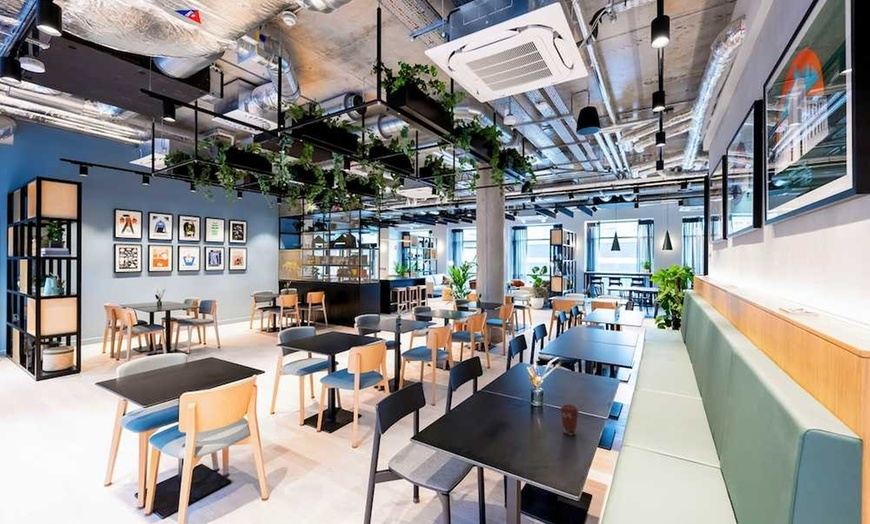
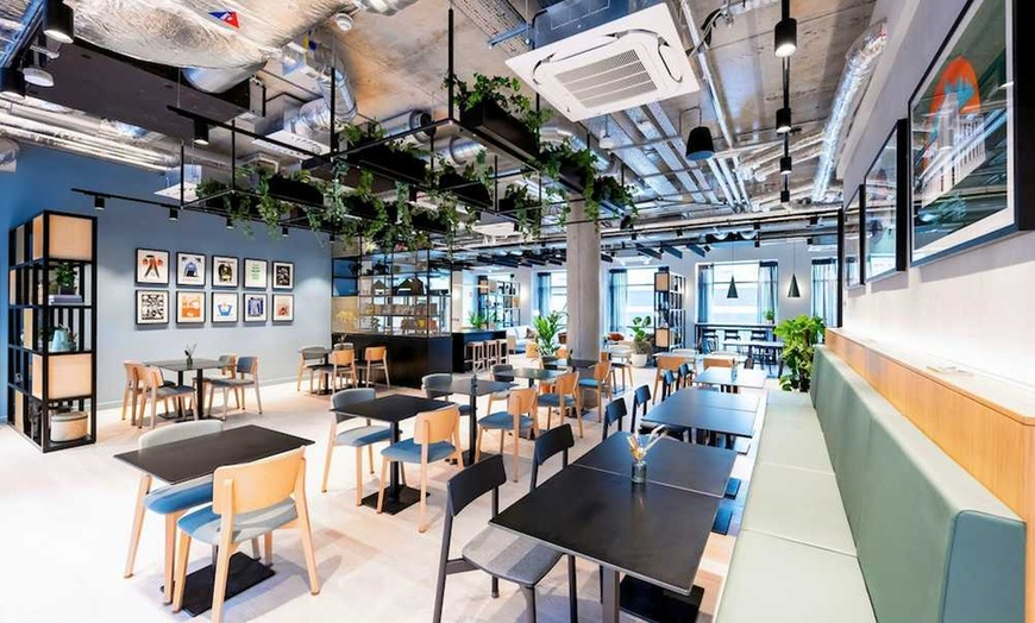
- coffee cup [559,404,580,436]
